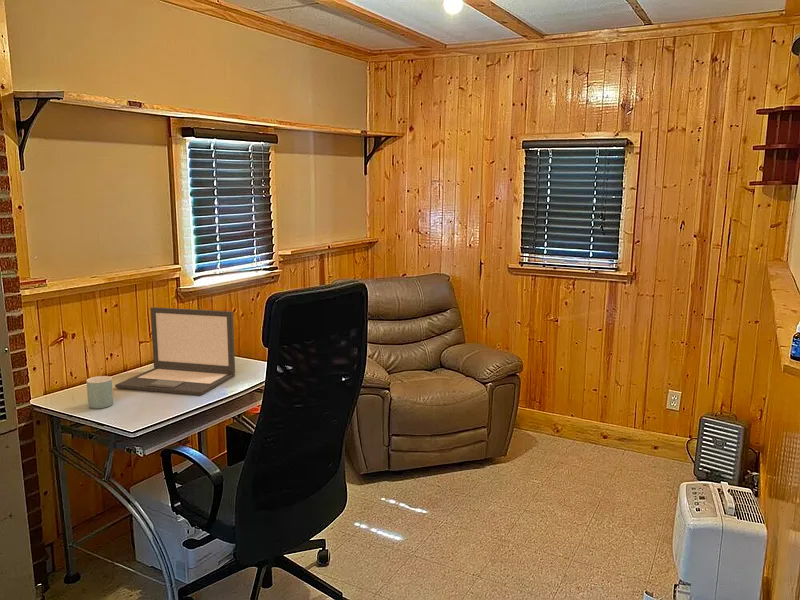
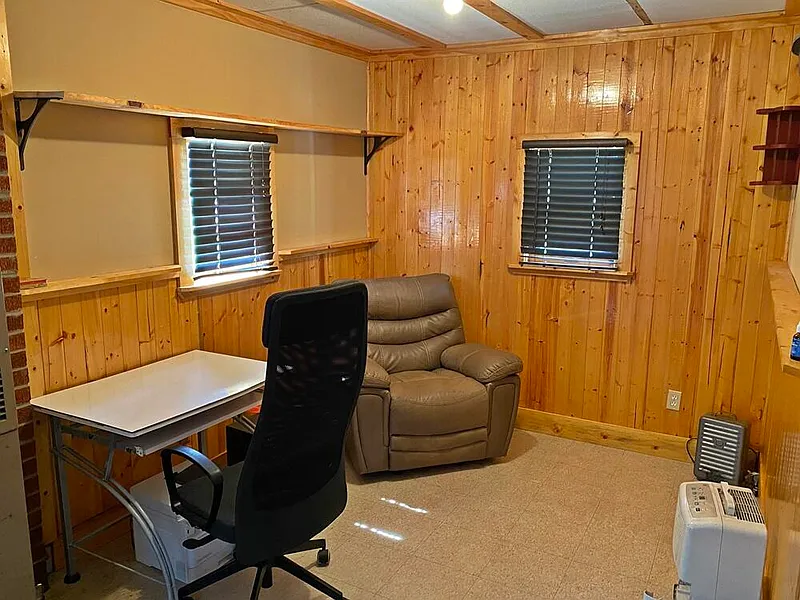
- laptop [114,306,236,396]
- mug [85,375,114,410]
